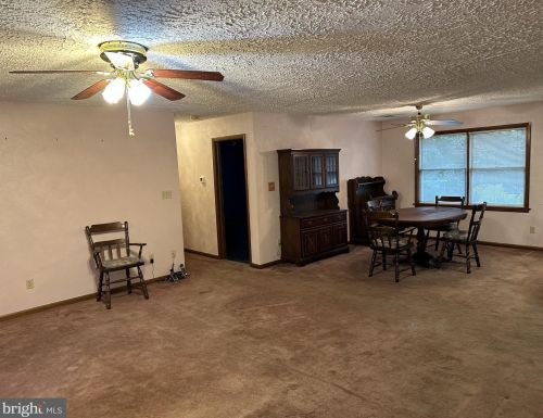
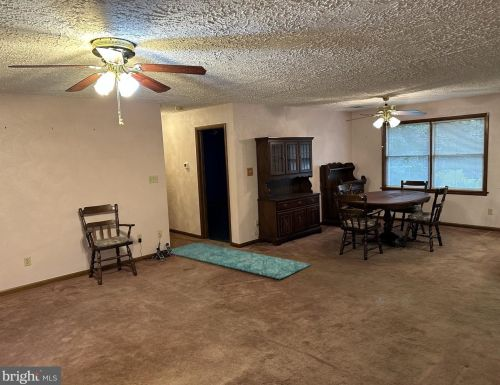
+ rug [170,241,312,280]
